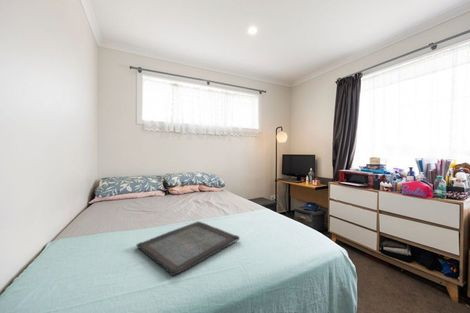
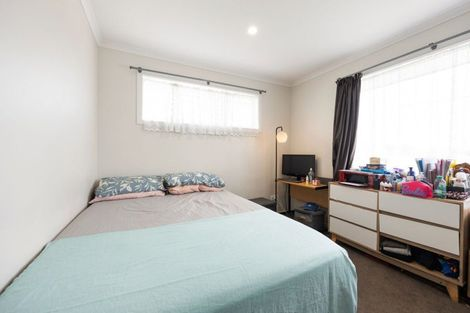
- serving tray [136,220,241,276]
